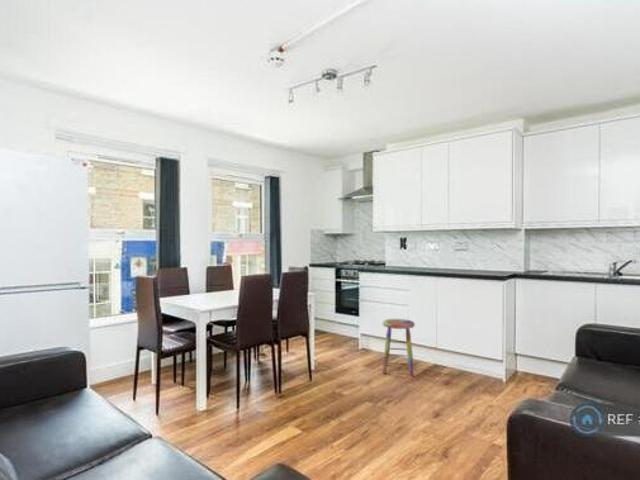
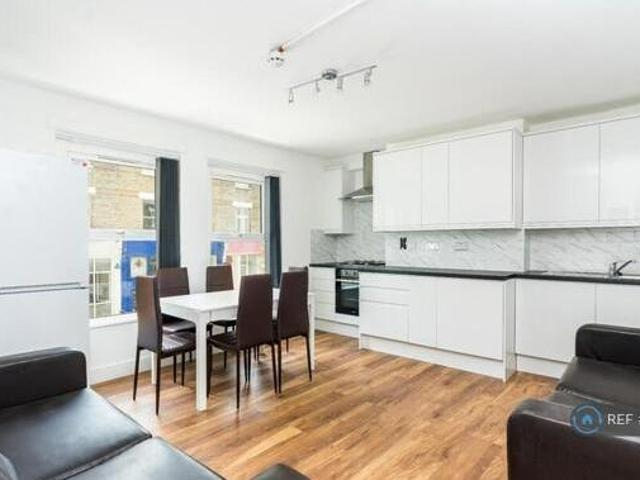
- step stool [382,318,416,377]
